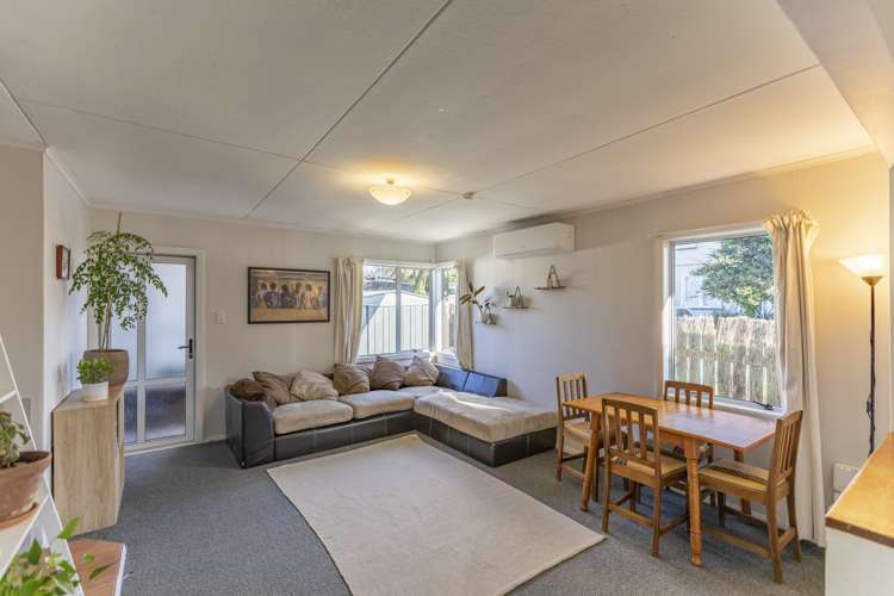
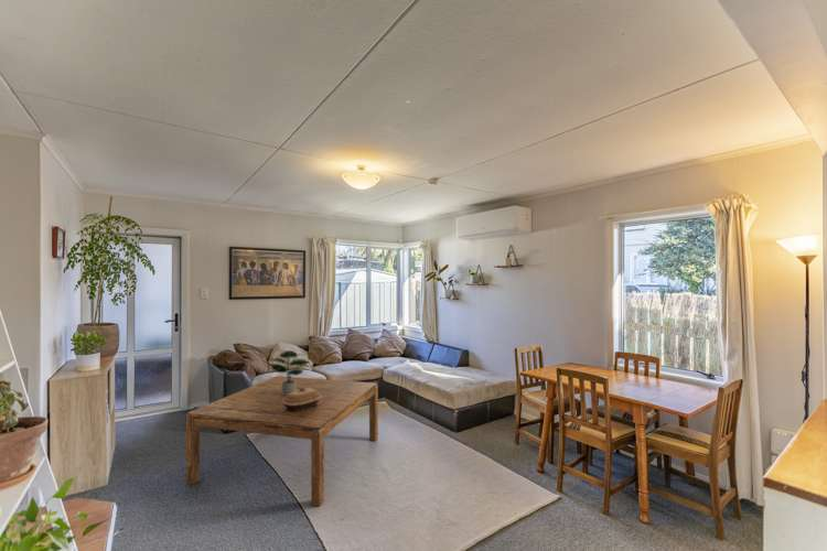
+ potted plant [270,349,312,395]
+ decorative box [282,388,322,412]
+ coffee table [185,375,379,507]
